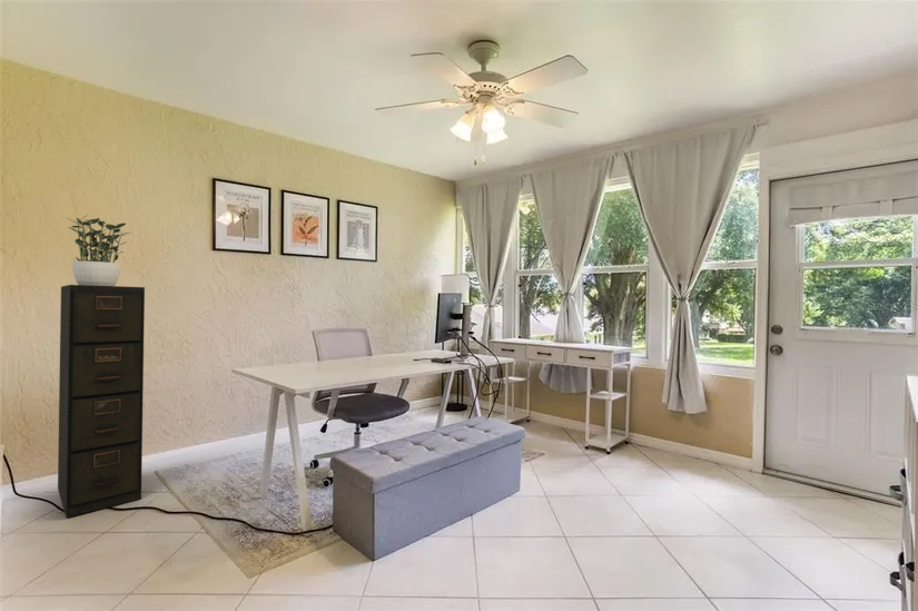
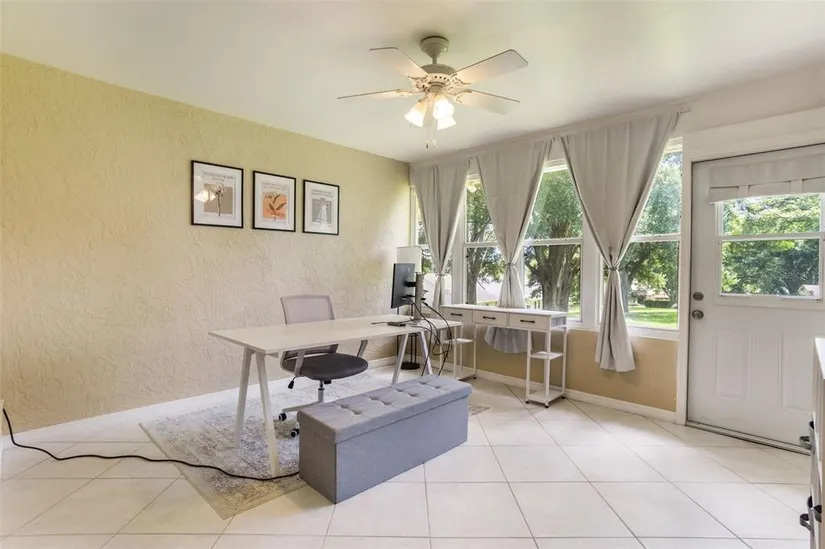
- filing cabinet [57,284,146,519]
- potted plant [67,214,130,286]
